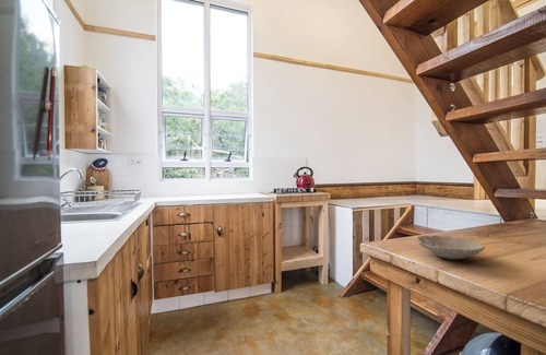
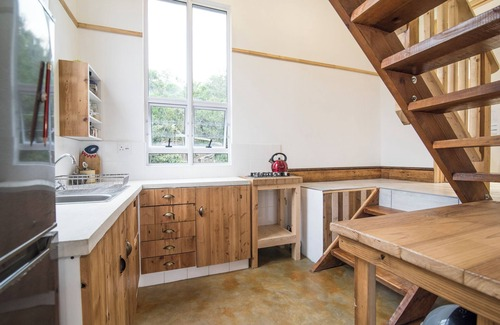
- bowl [415,235,486,260]
